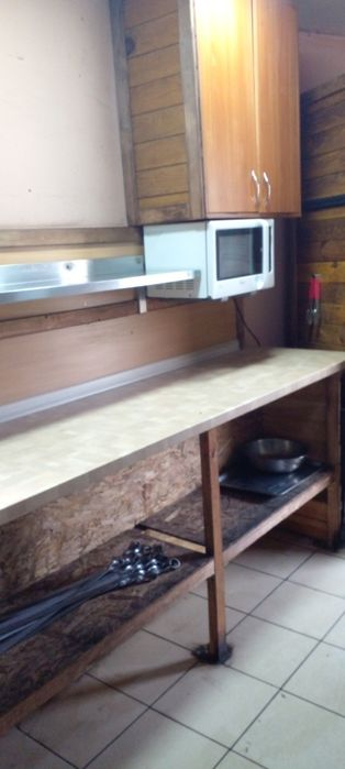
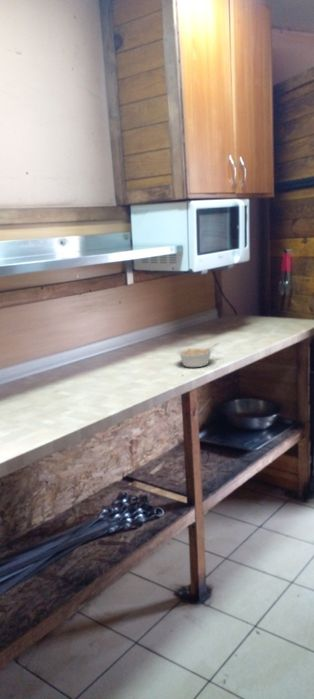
+ legume [176,342,220,368]
